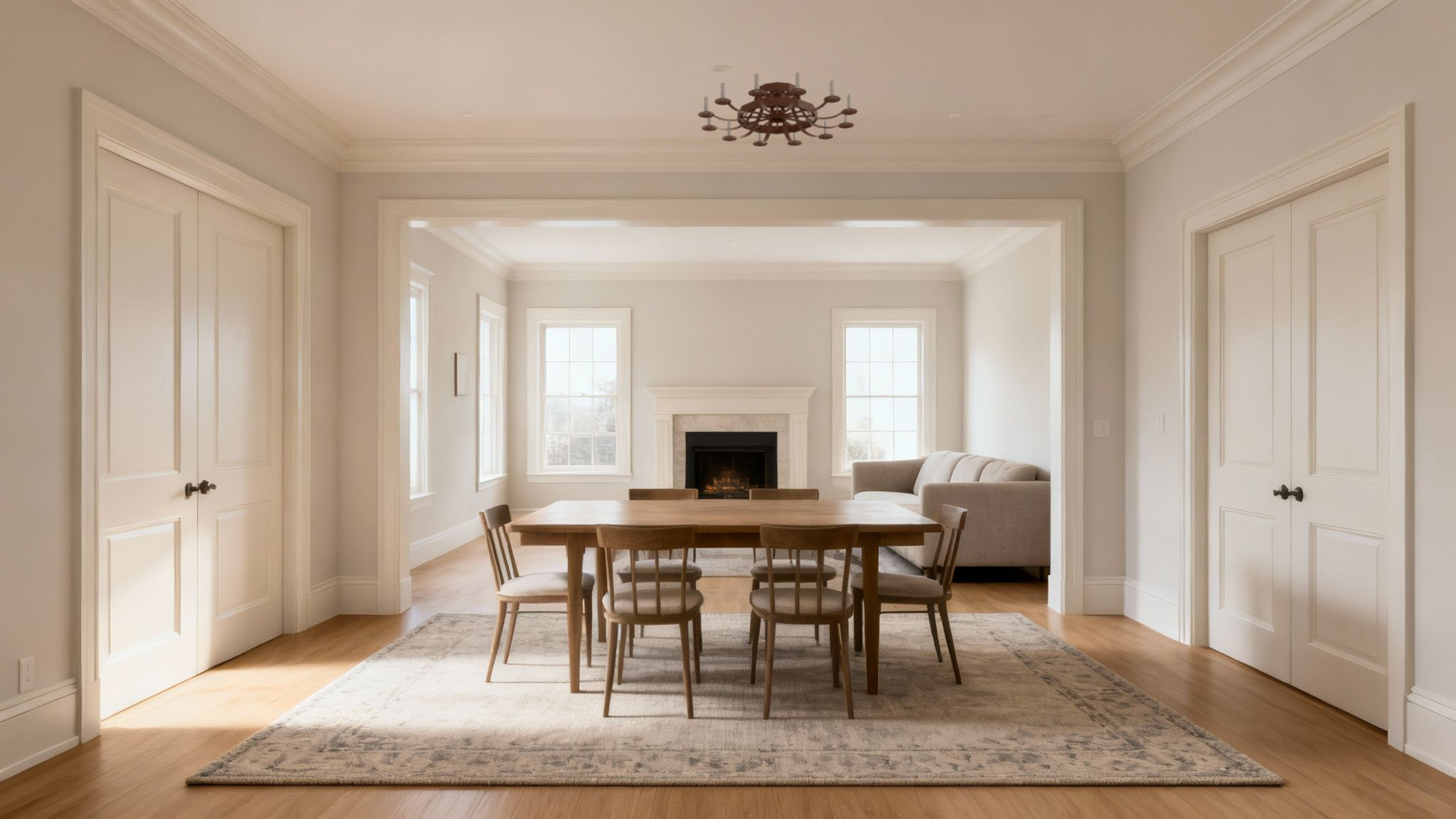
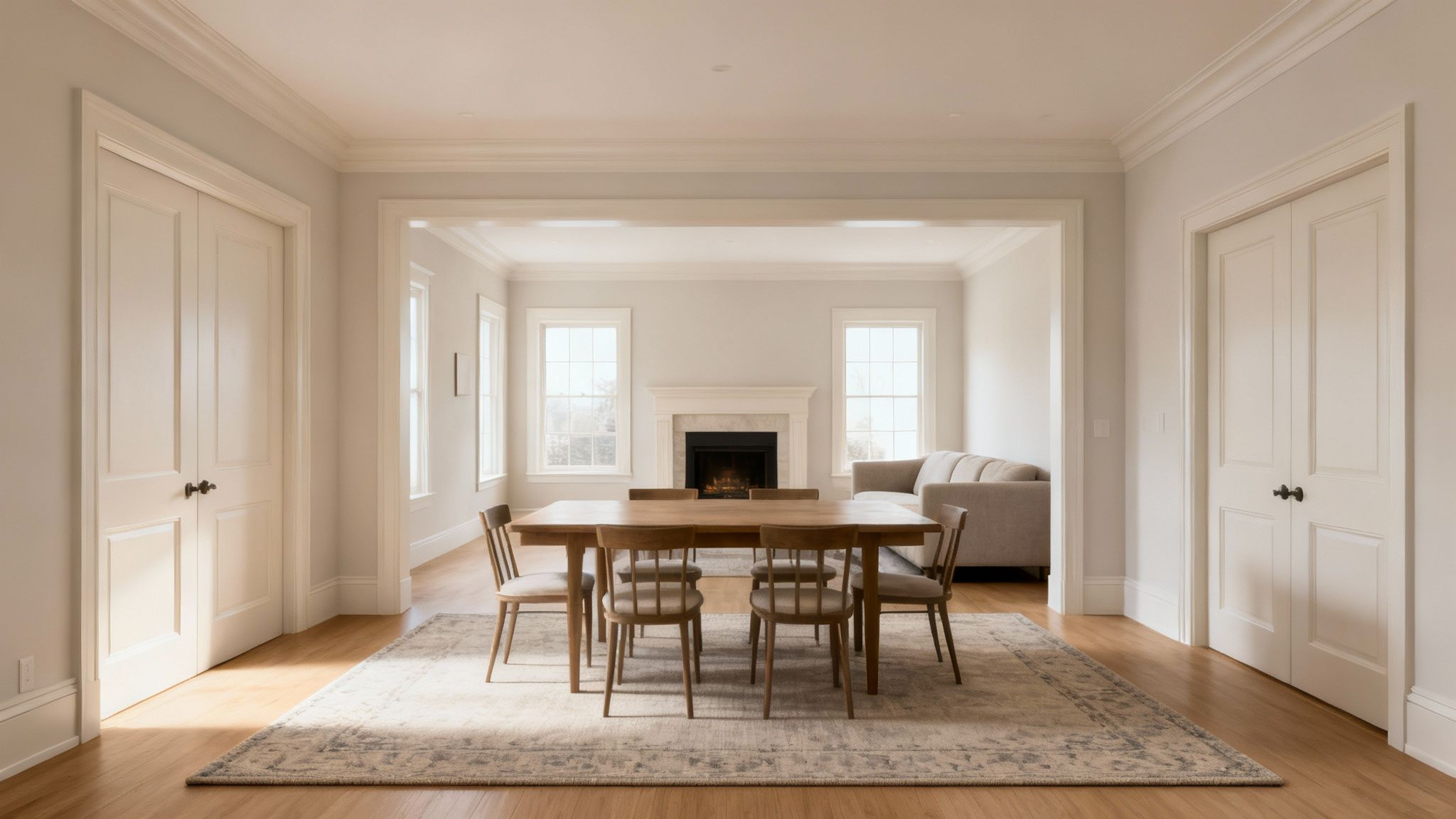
- chandelier [697,72,858,147]
